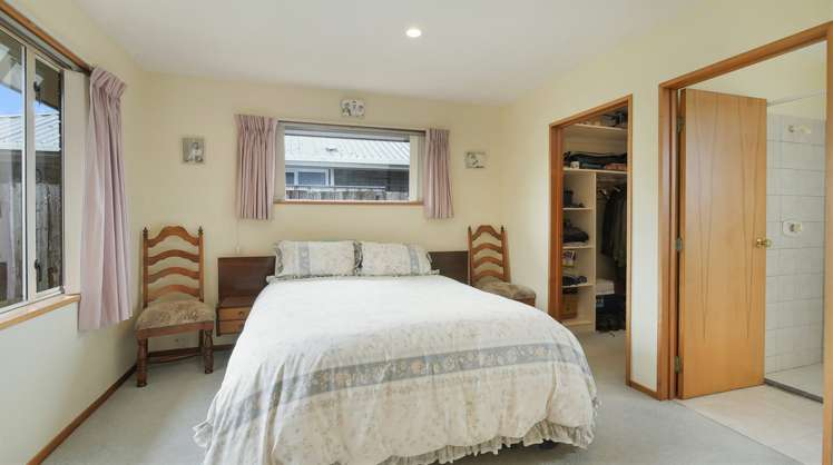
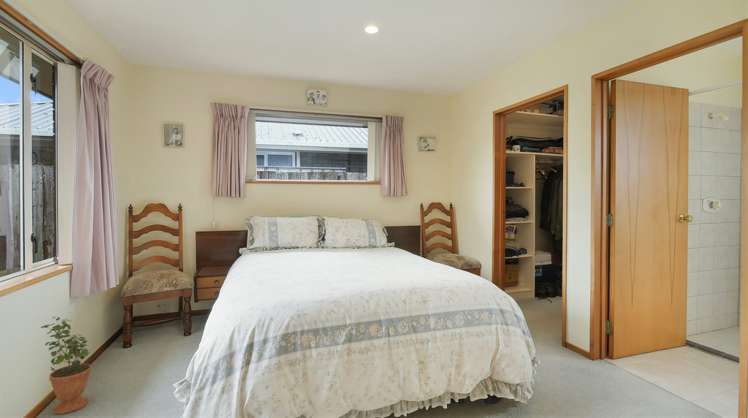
+ potted plant [40,316,92,415]
